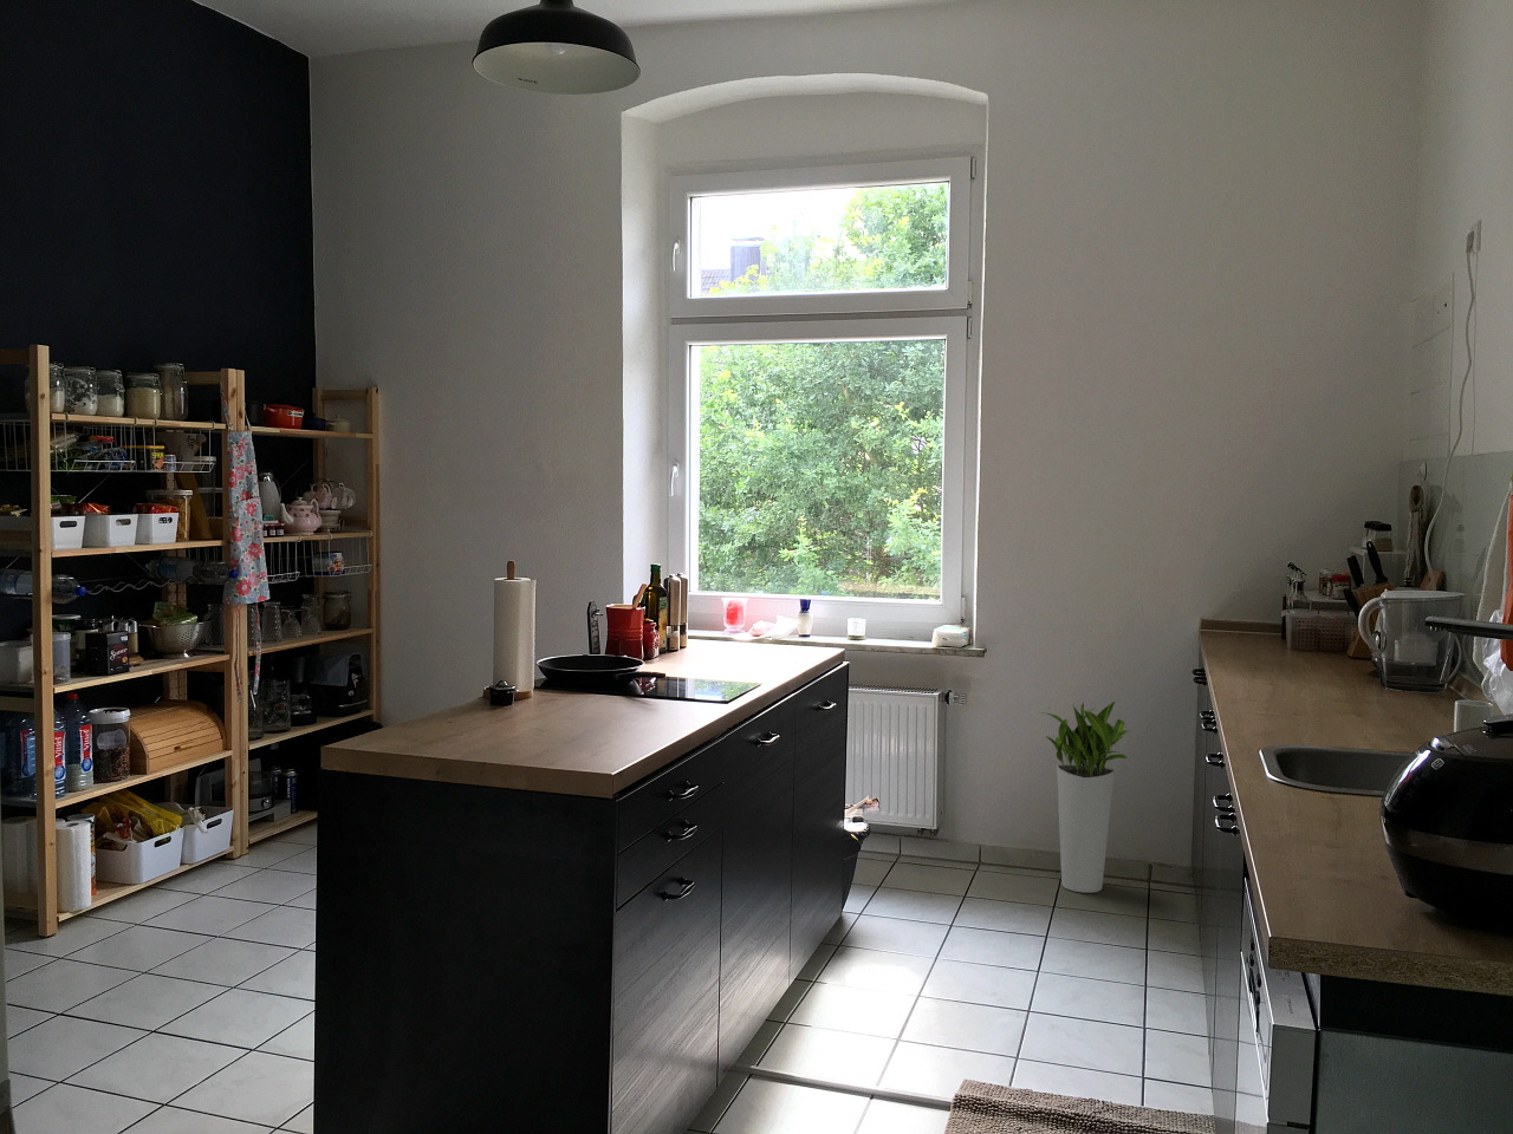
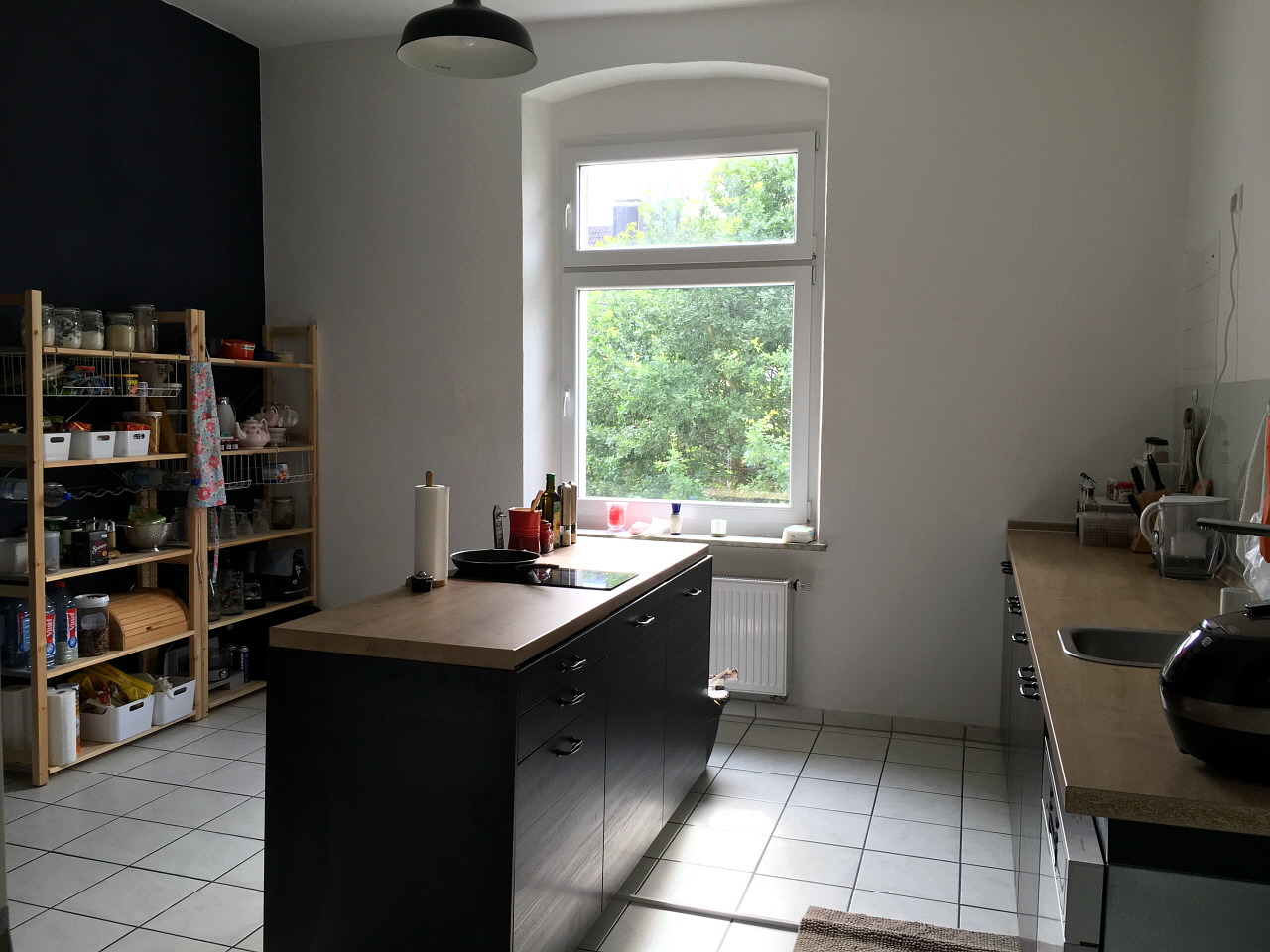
- planter [1040,700,1132,895]
